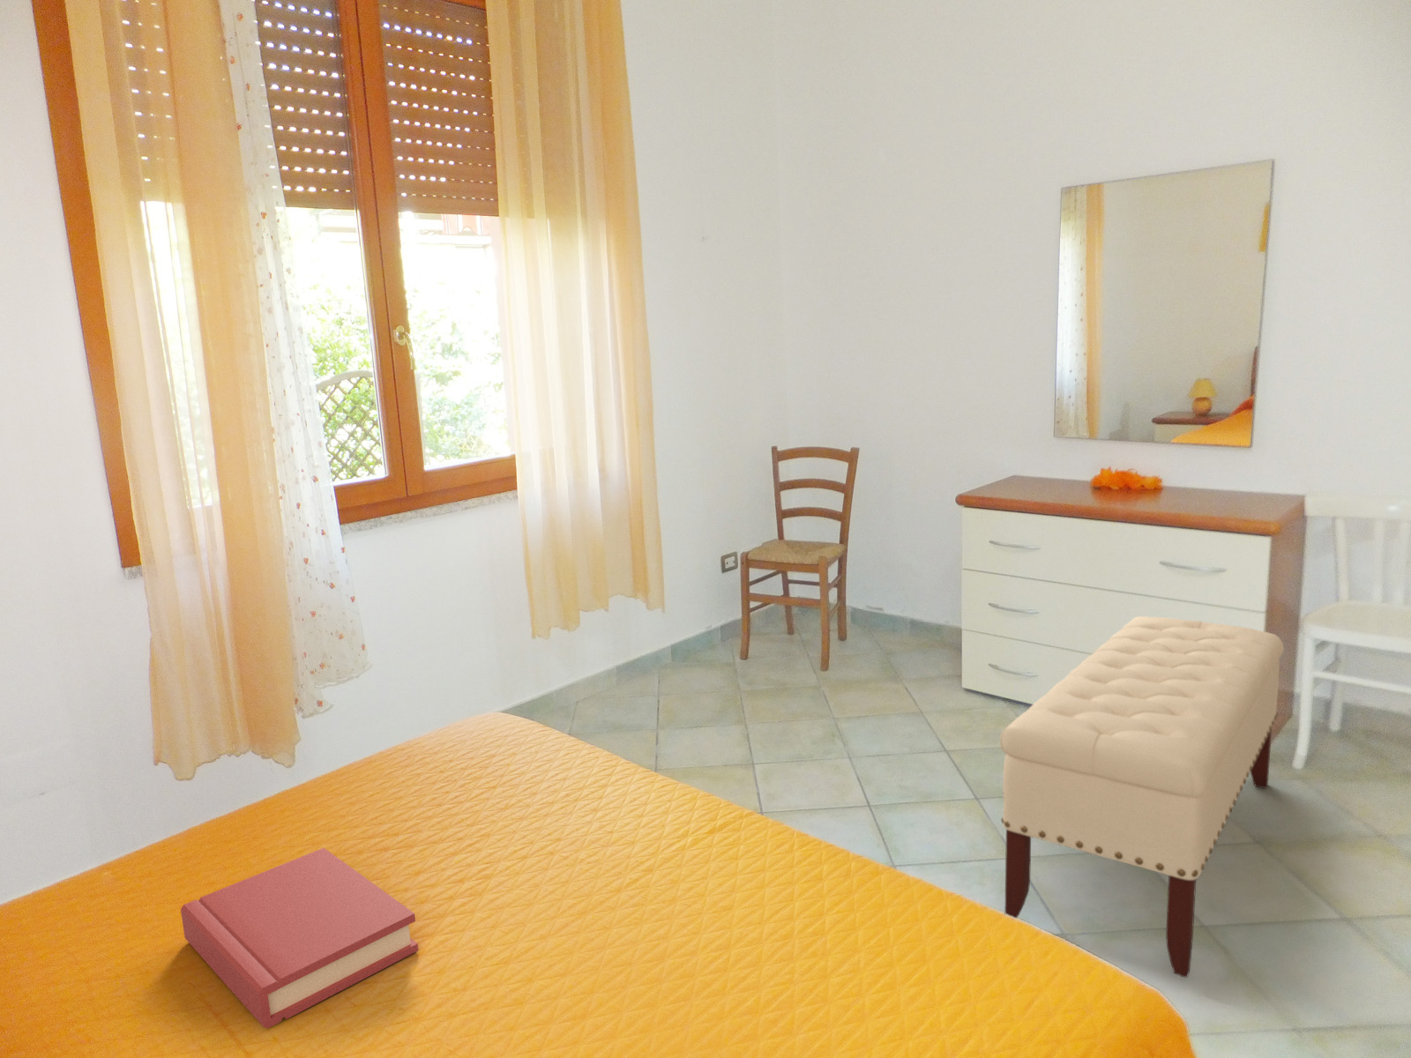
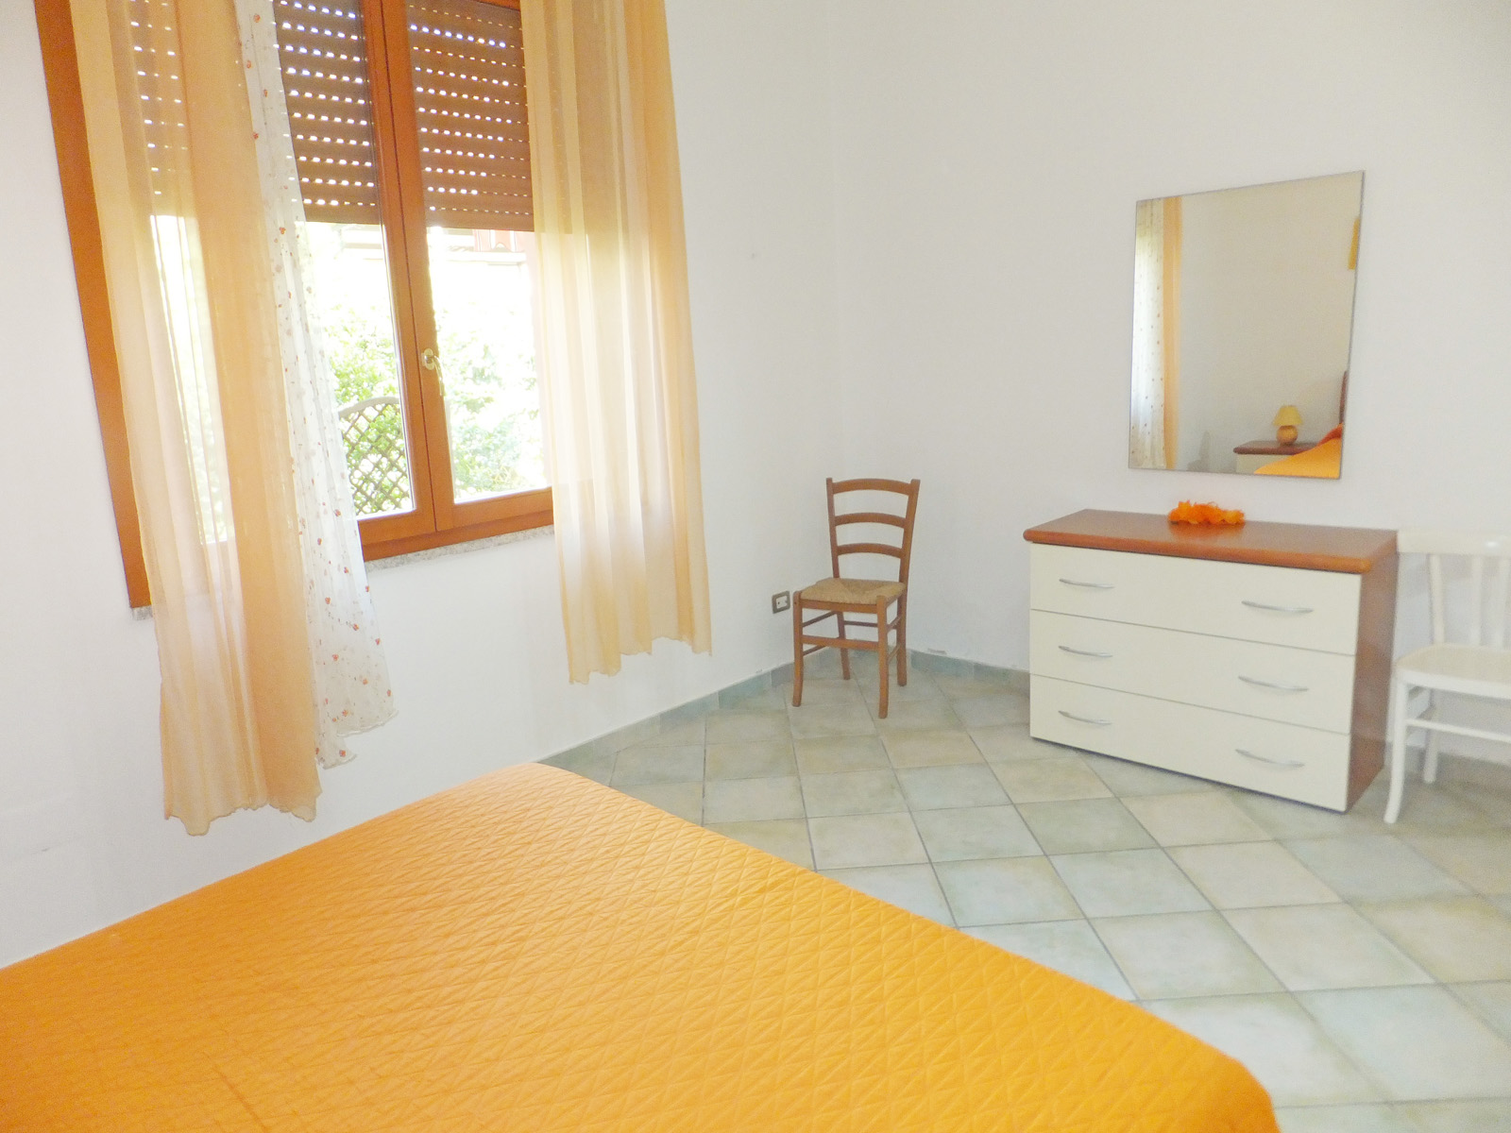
- hardback book [180,847,419,1029]
- bench [999,616,1284,979]
